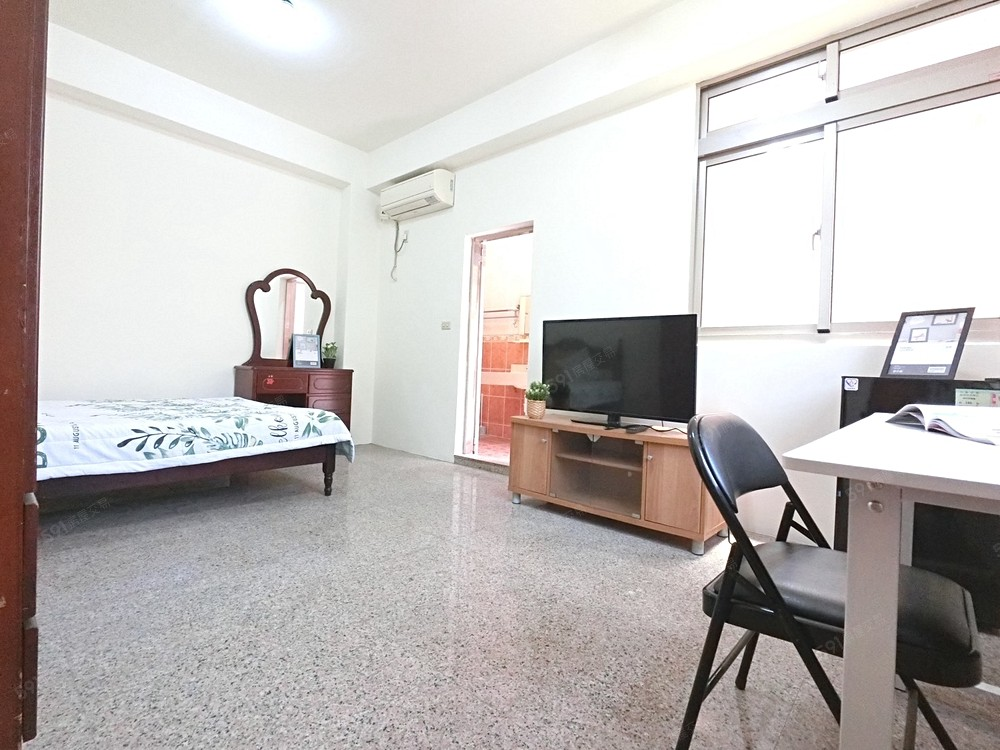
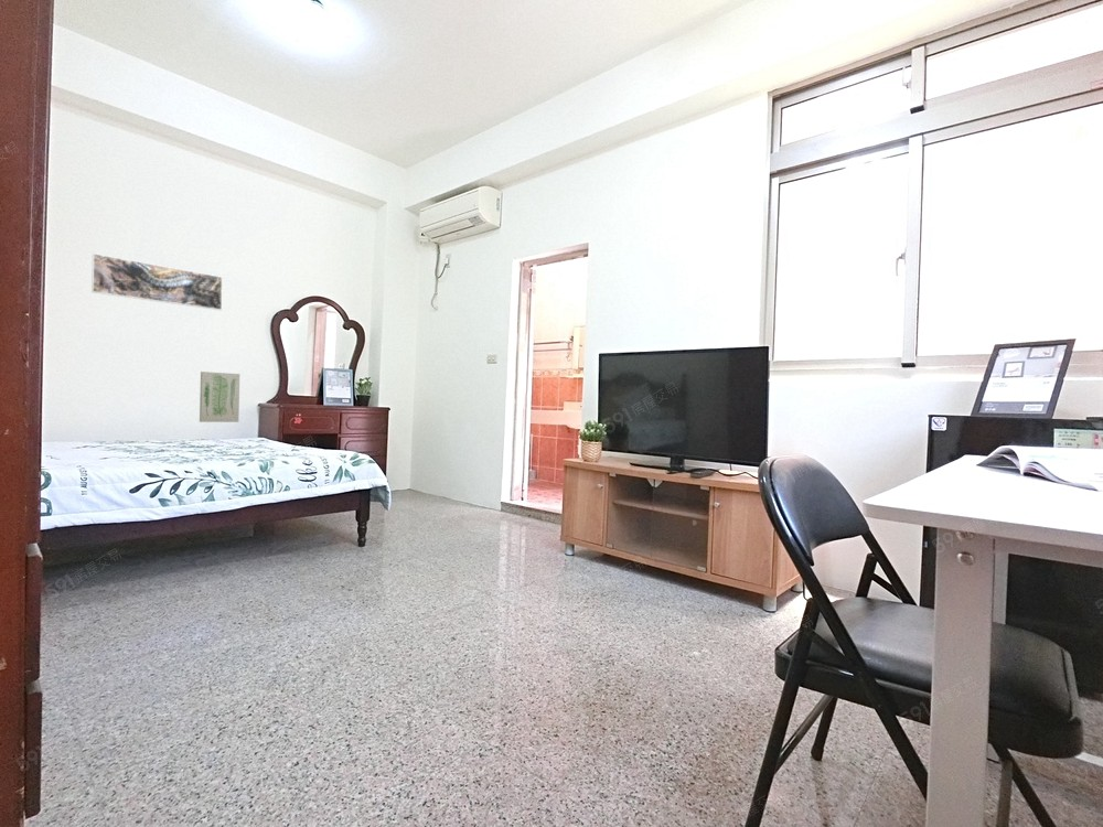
+ wall art [199,370,240,423]
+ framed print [90,253,224,311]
